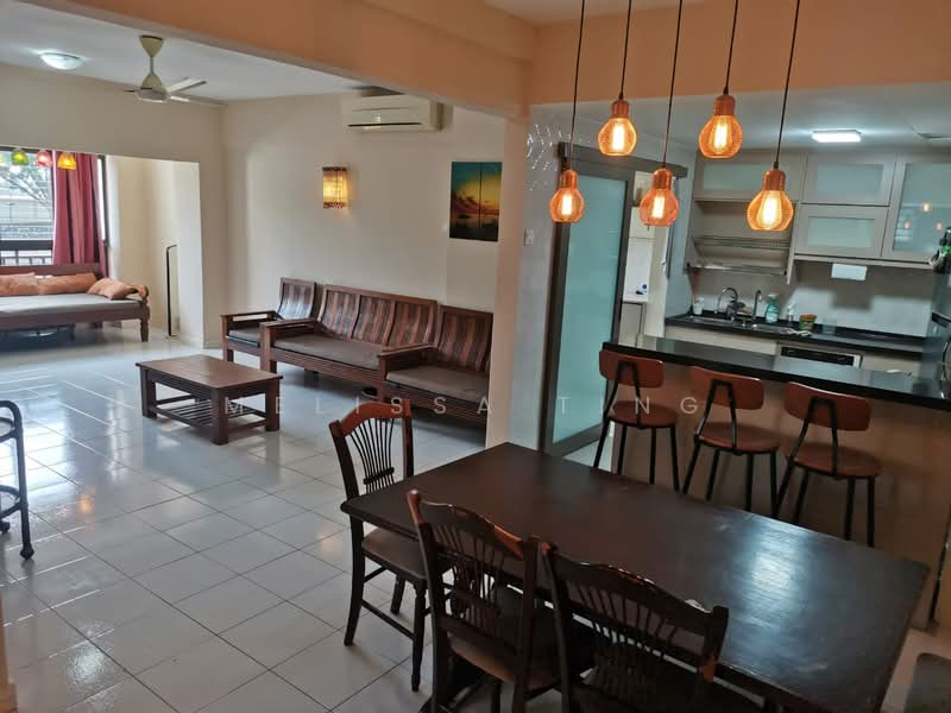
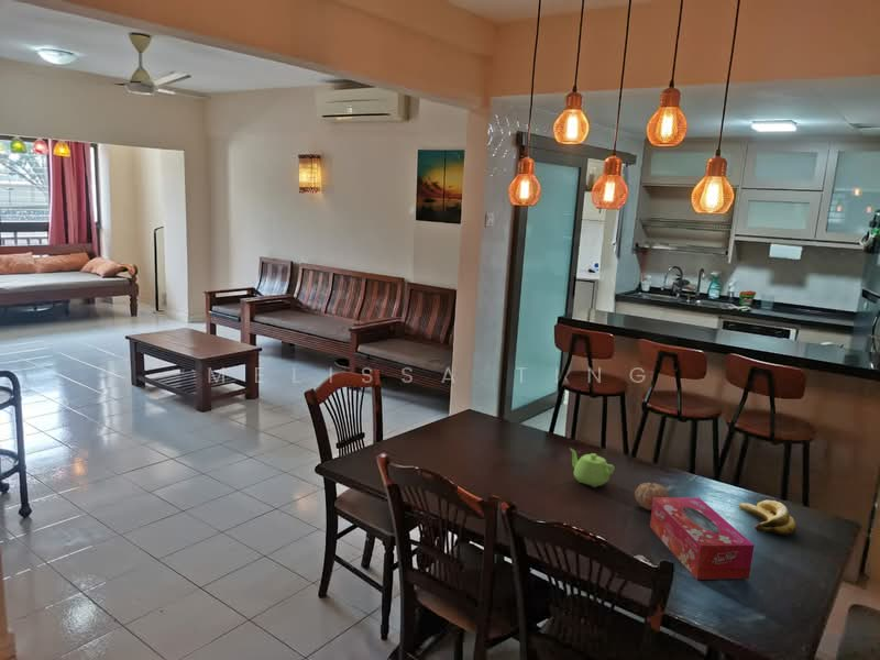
+ tissue box [649,496,755,581]
+ teapot [569,447,616,488]
+ fruit [634,482,670,512]
+ banana [738,499,798,537]
